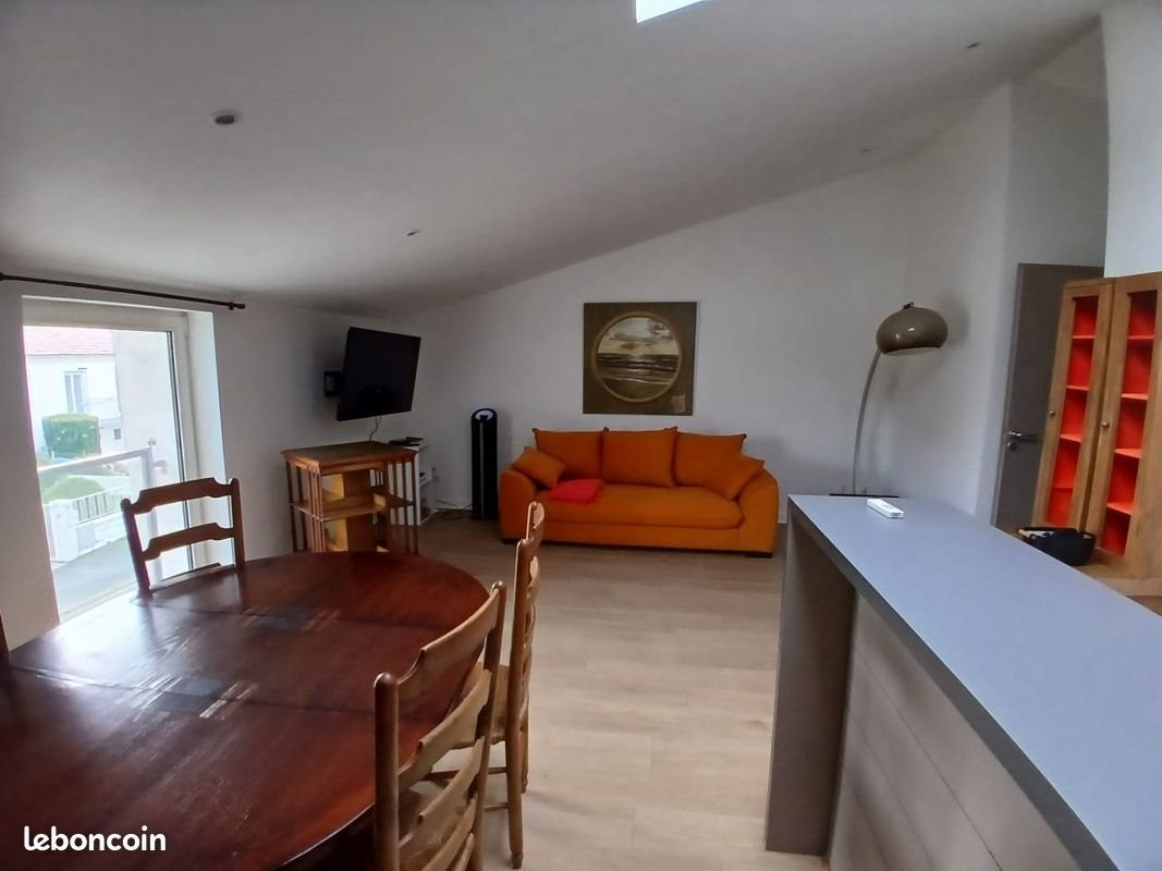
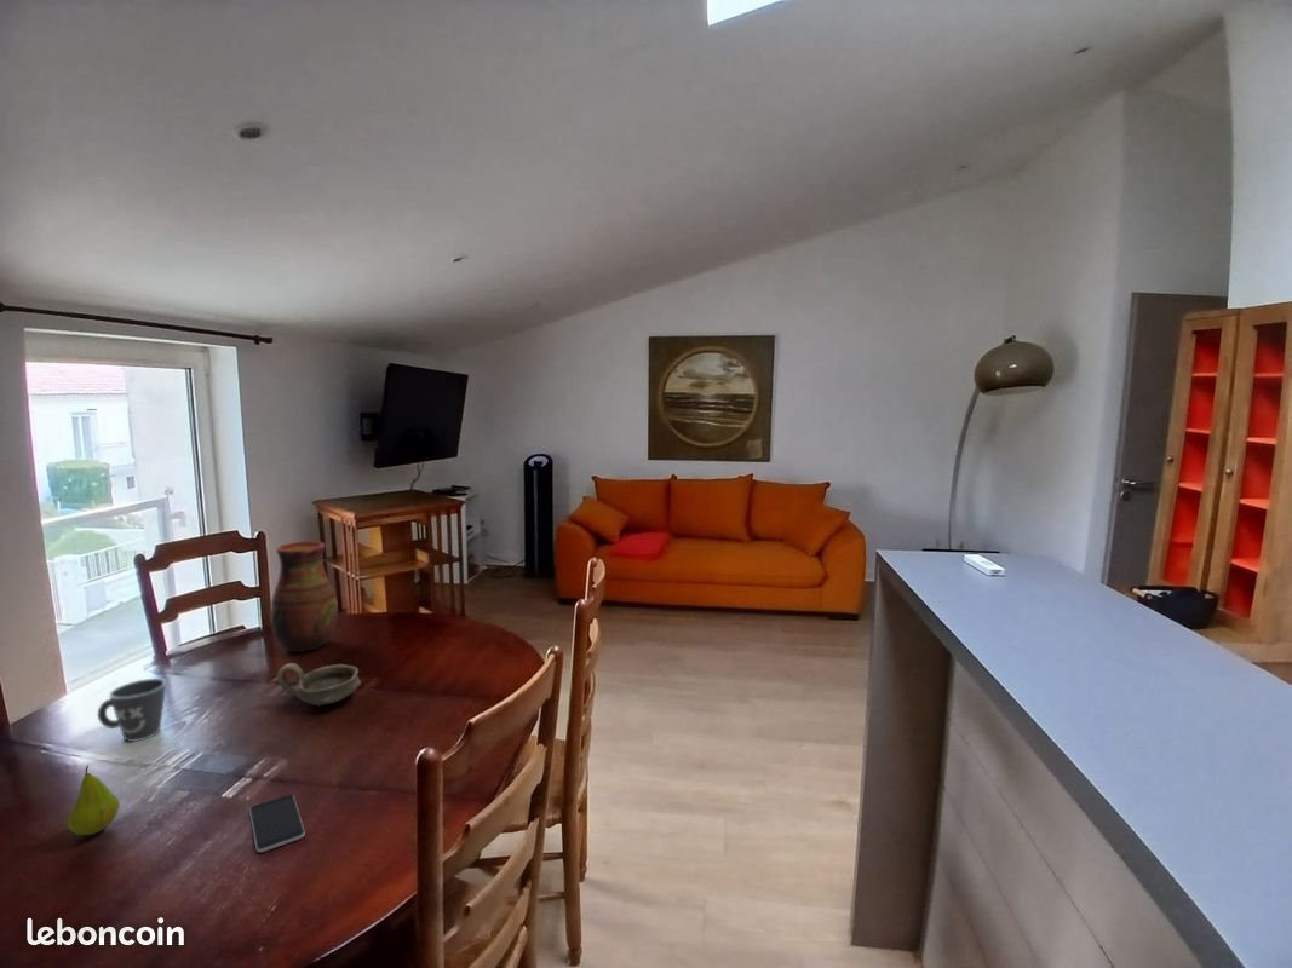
+ smartphone [248,794,306,853]
+ mug [97,678,167,743]
+ vase [269,540,339,653]
+ bowl [276,662,362,707]
+ fruit [67,764,120,836]
